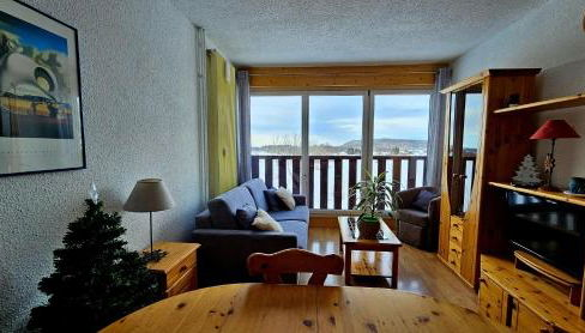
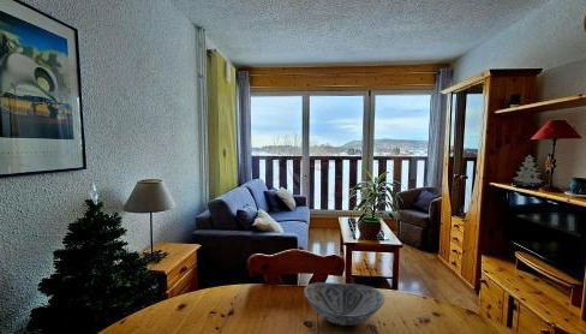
+ decorative bowl [303,281,385,327]
